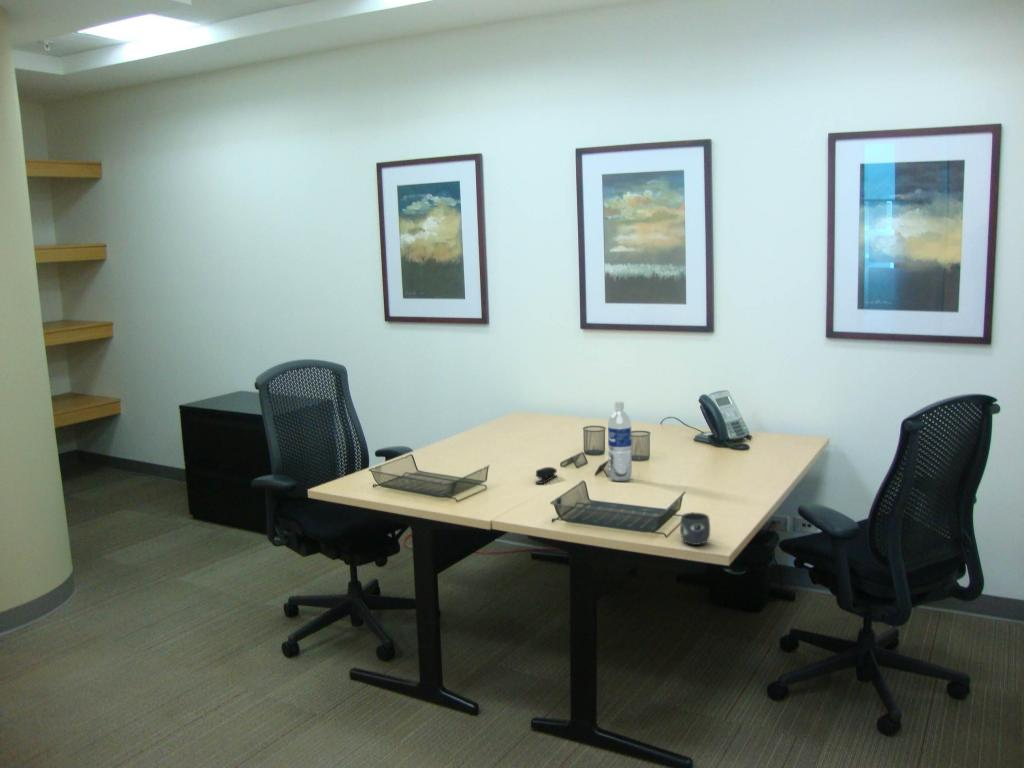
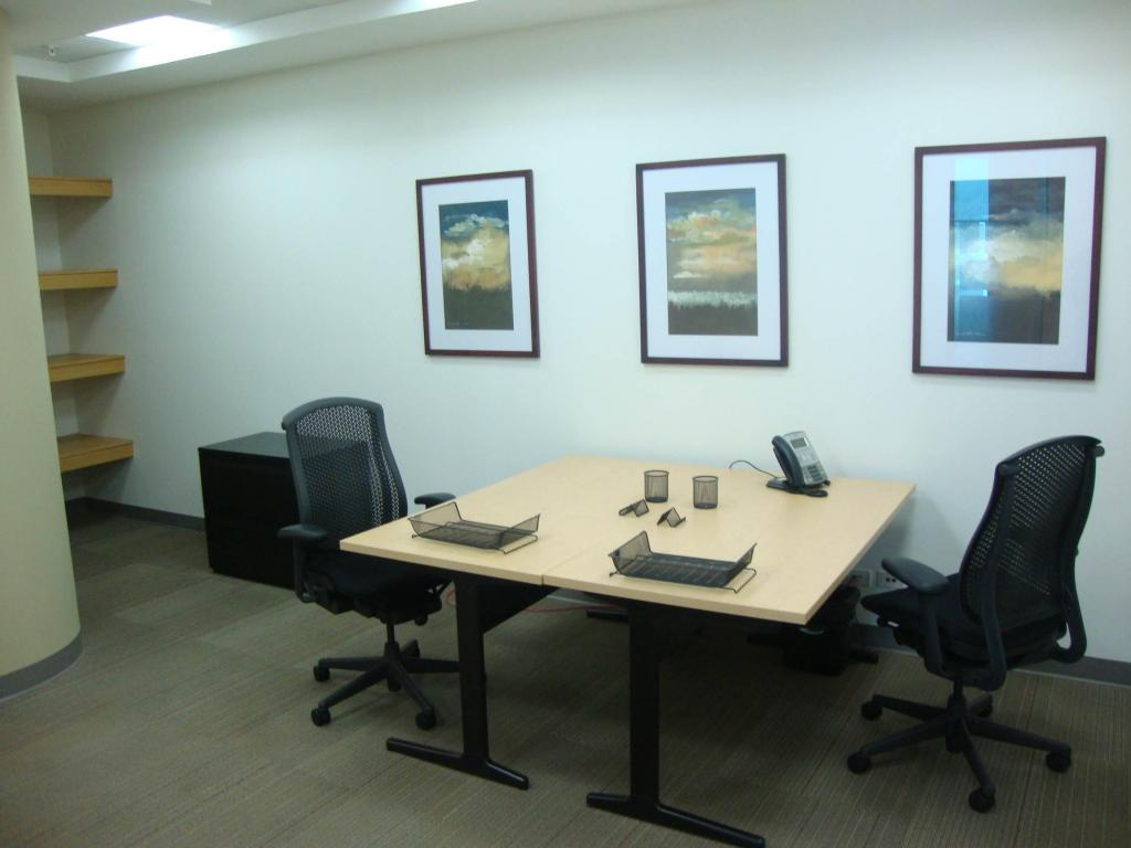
- stapler [534,466,558,485]
- water bottle [607,400,633,482]
- mug [679,511,711,546]
